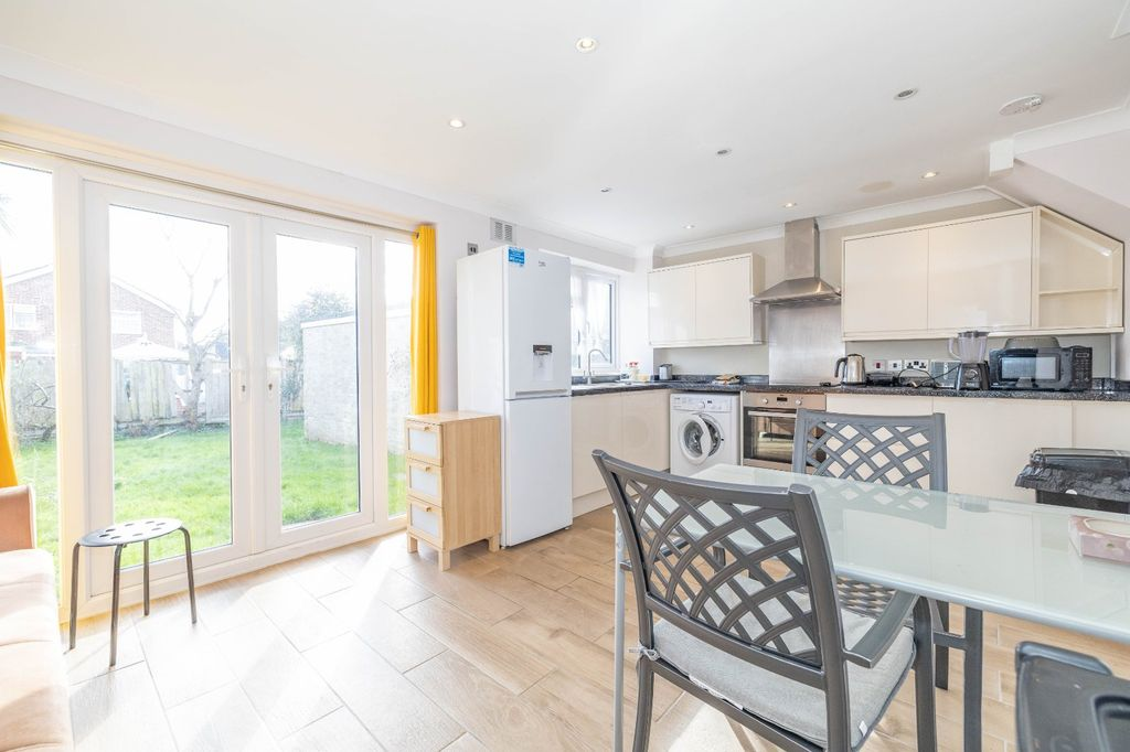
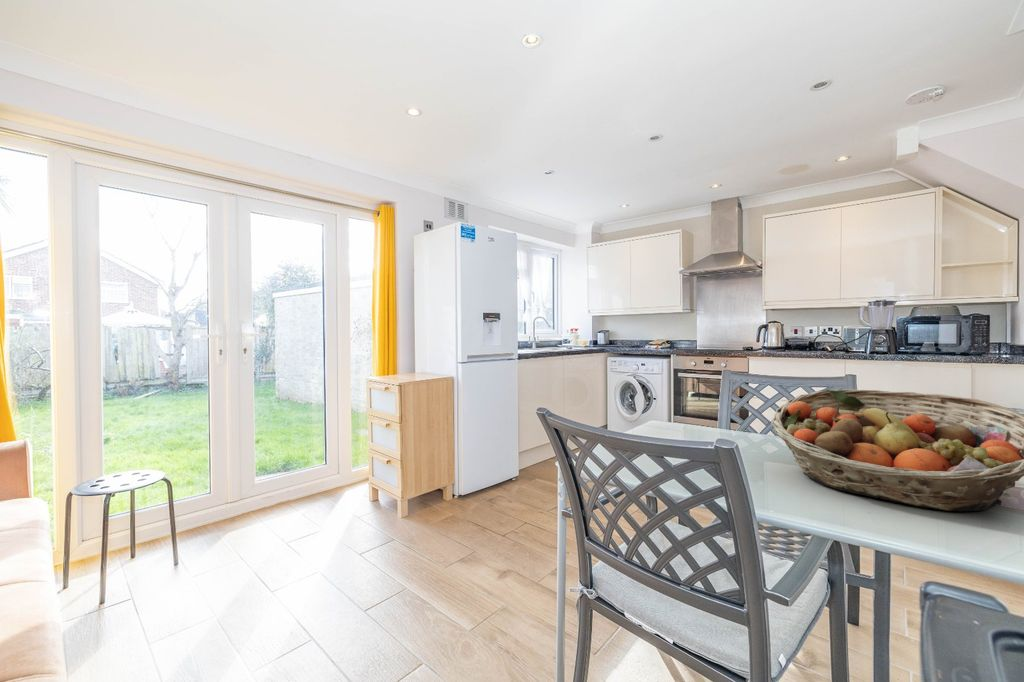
+ fruit basket [770,388,1024,512]
